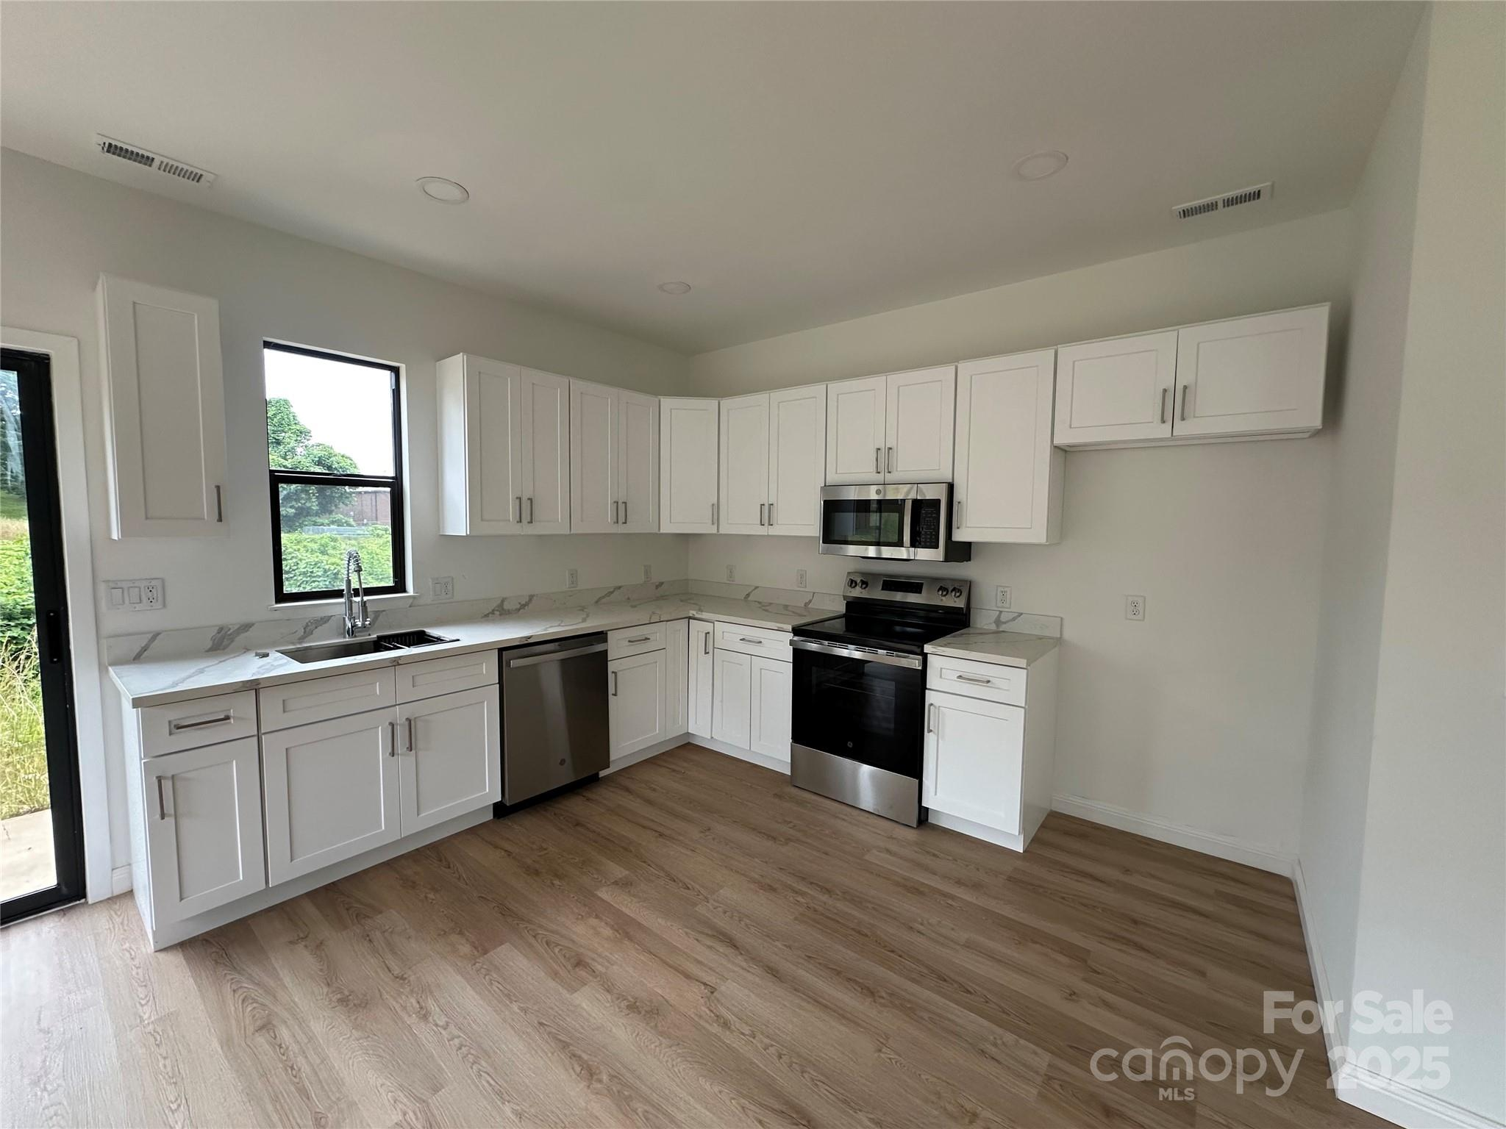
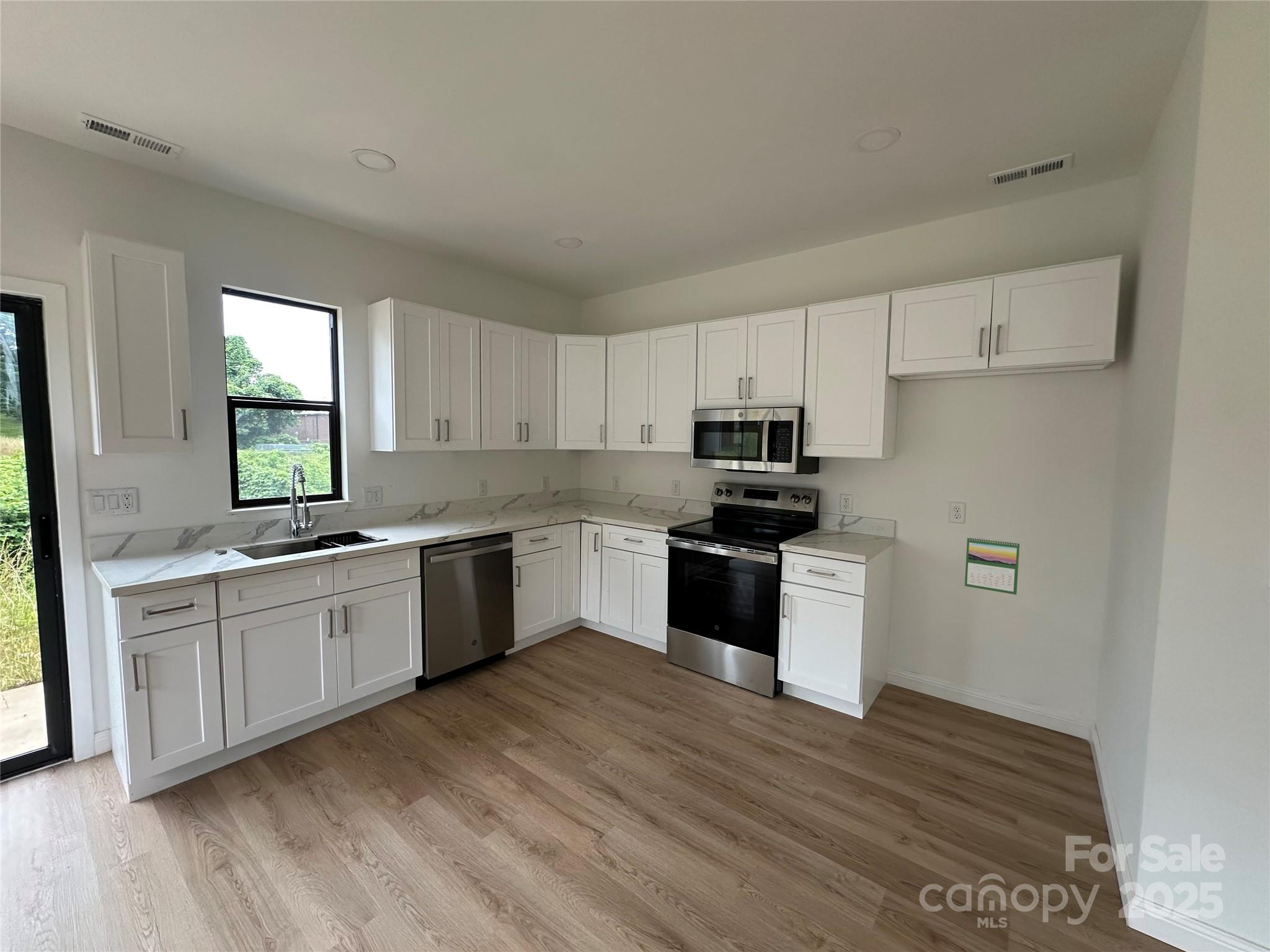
+ calendar [964,536,1020,595]
